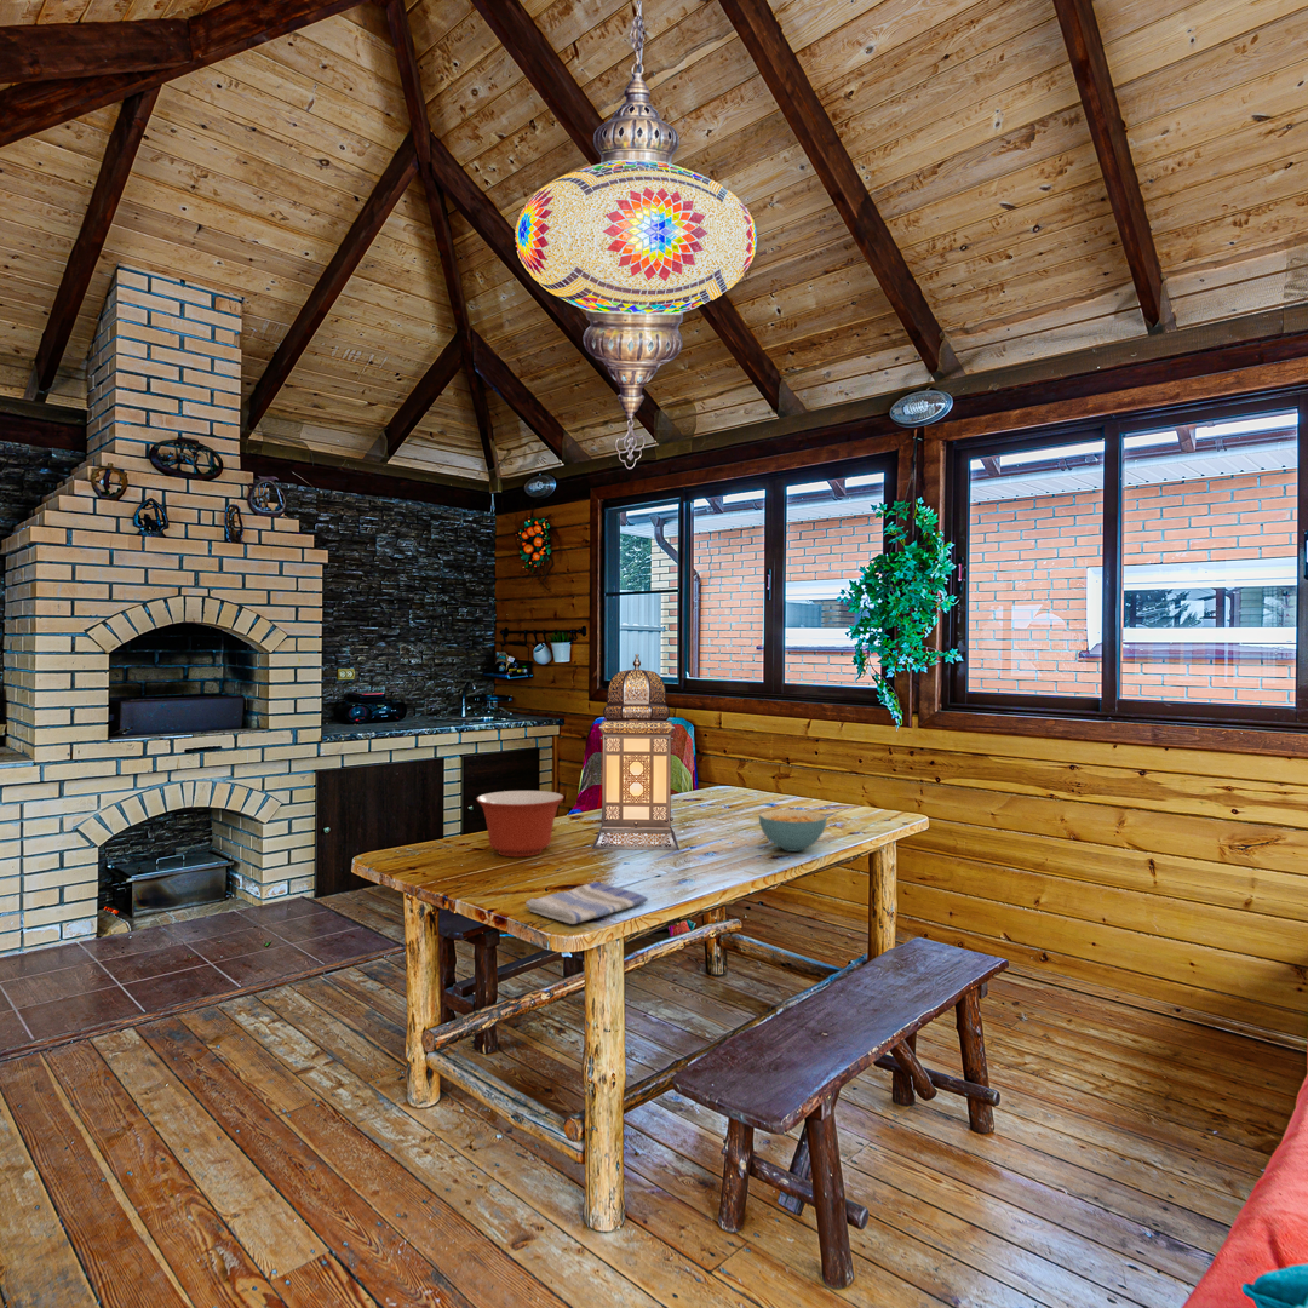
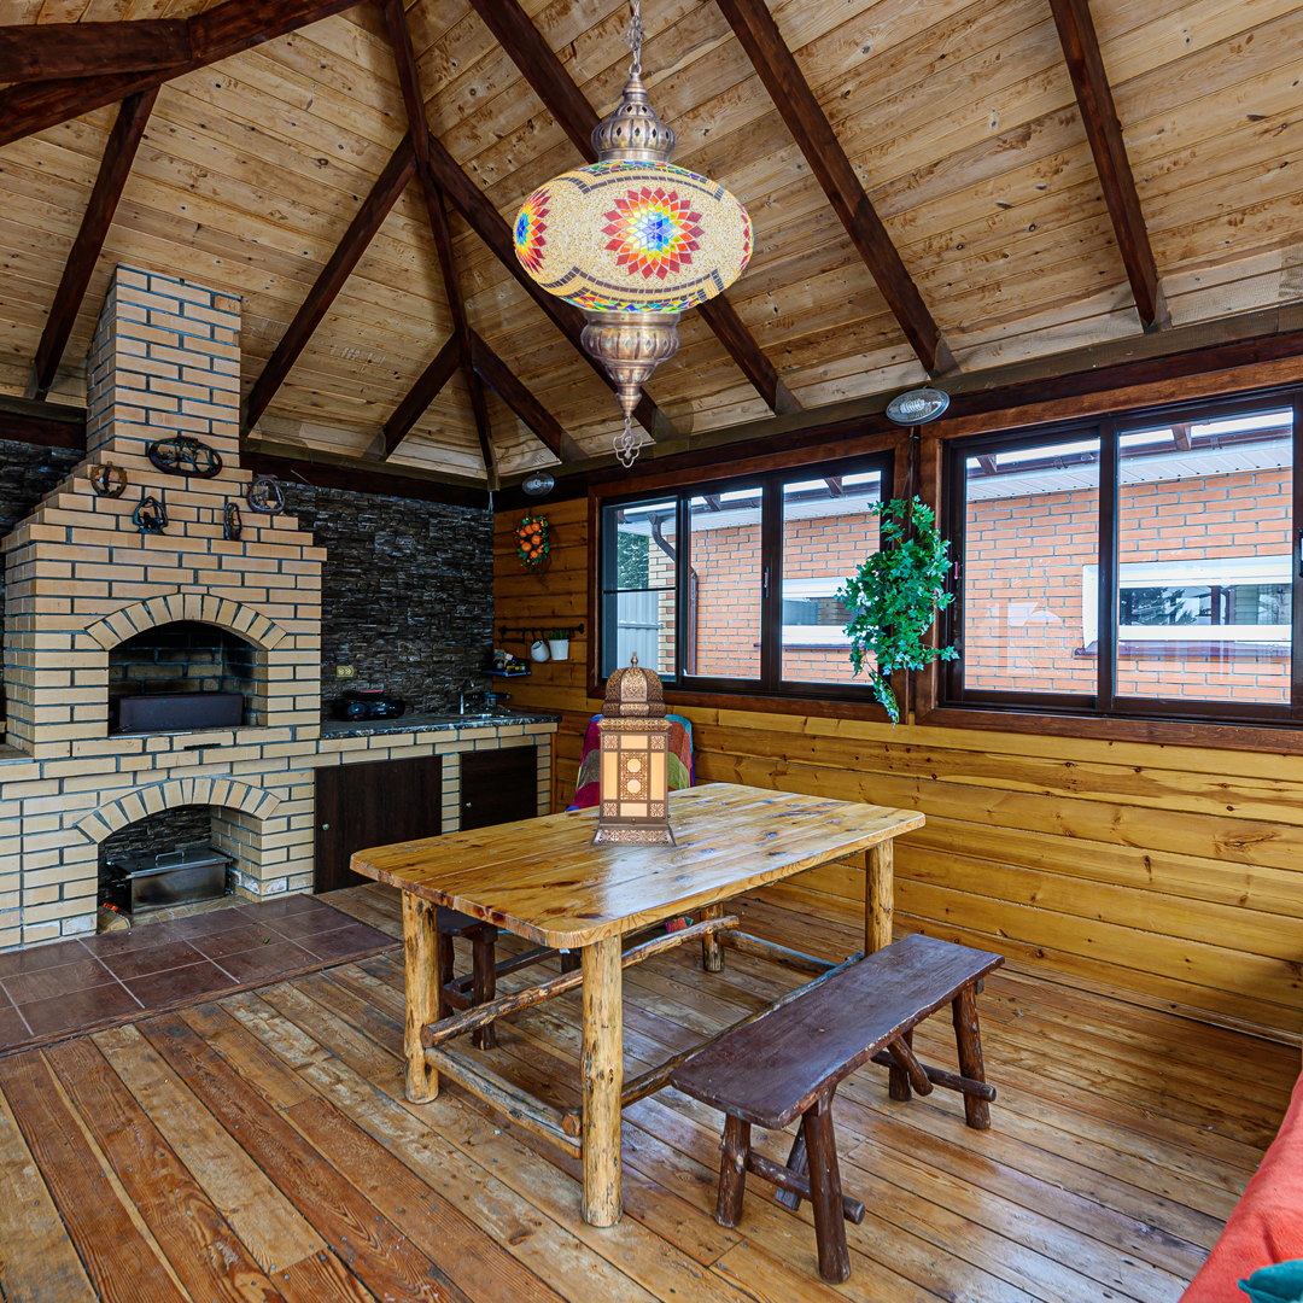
- cereal bowl [758,809,828,853]
- mixing bowl [475,790,564,859]
- dish towel [524,880,649,925]
